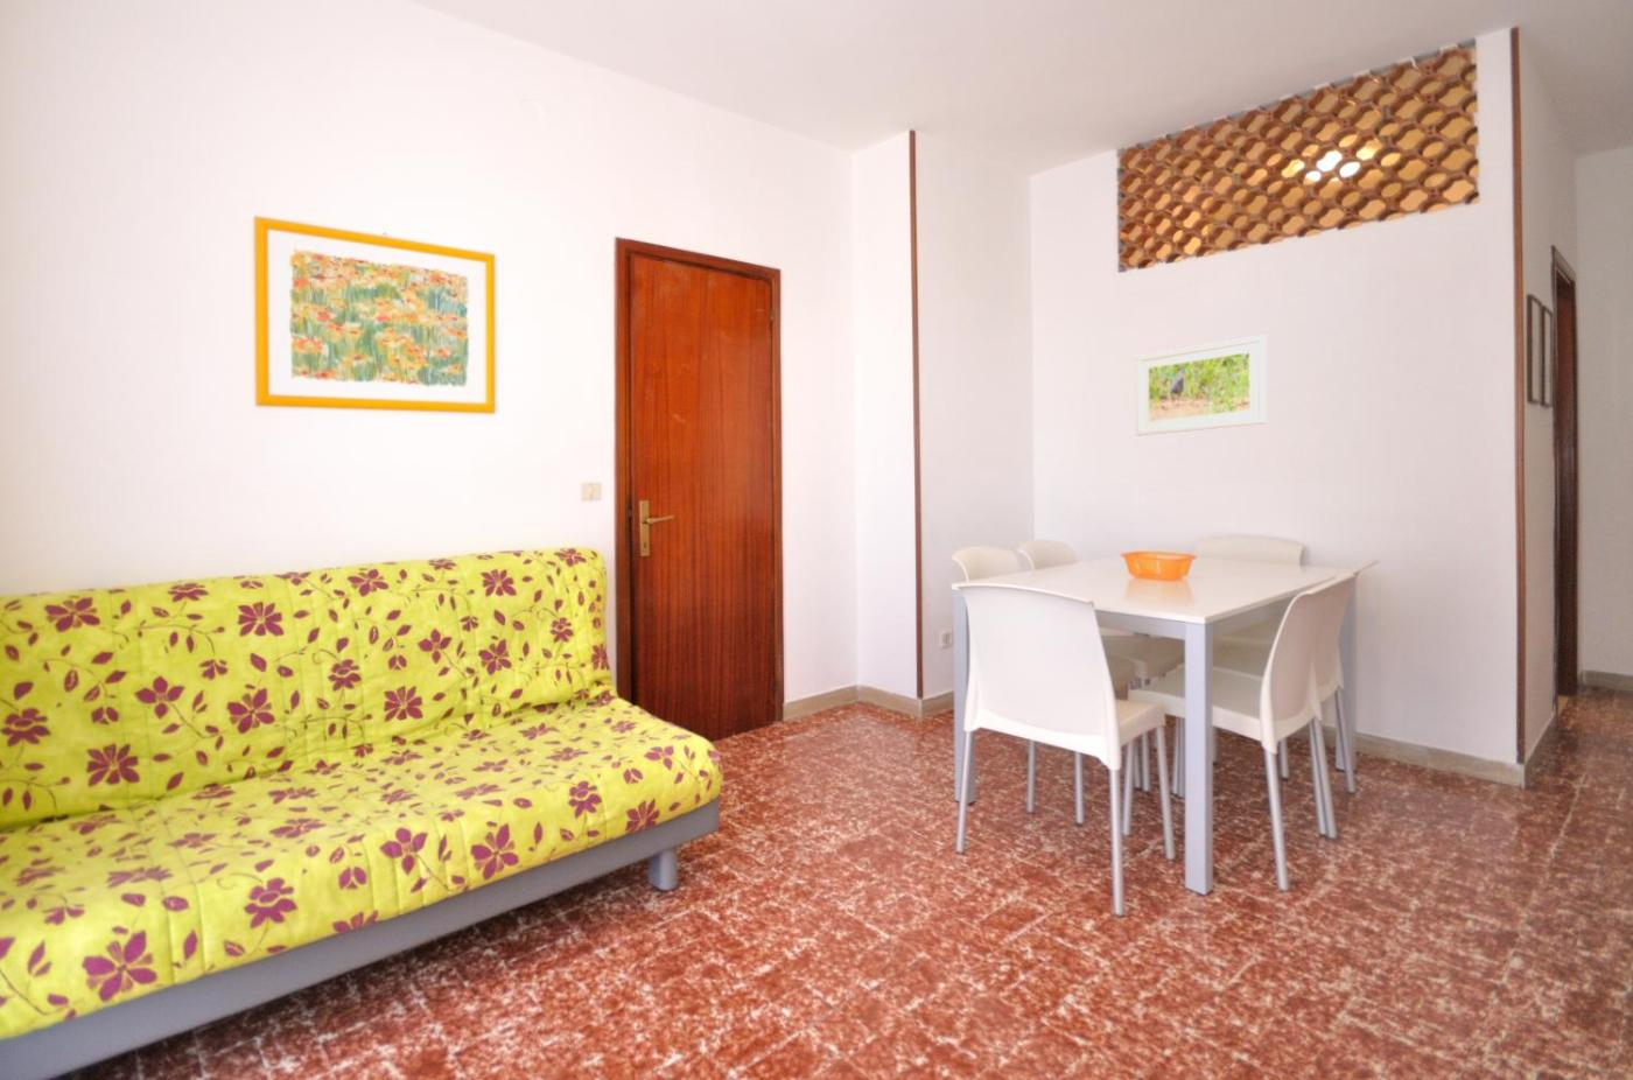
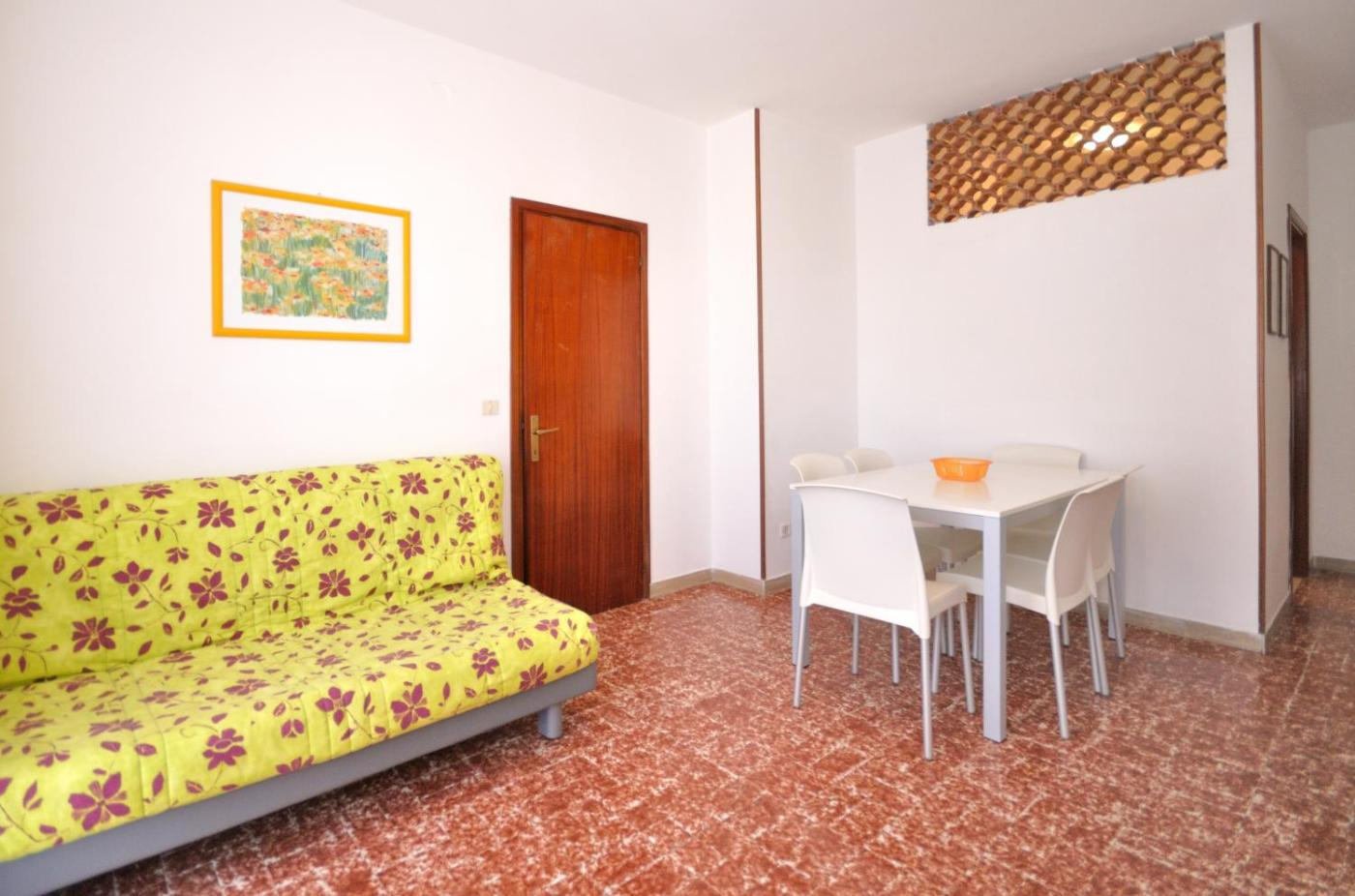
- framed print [1134,334,1268,436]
